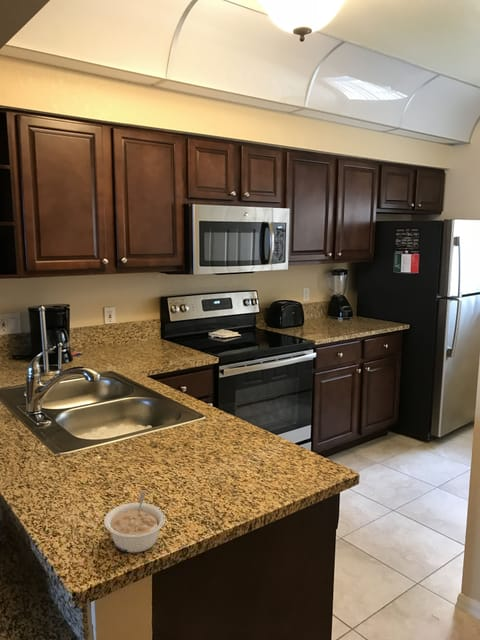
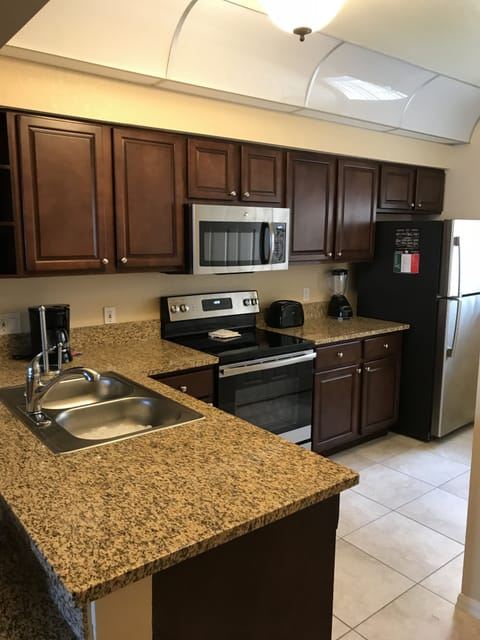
- legume [103,491,167,554]
